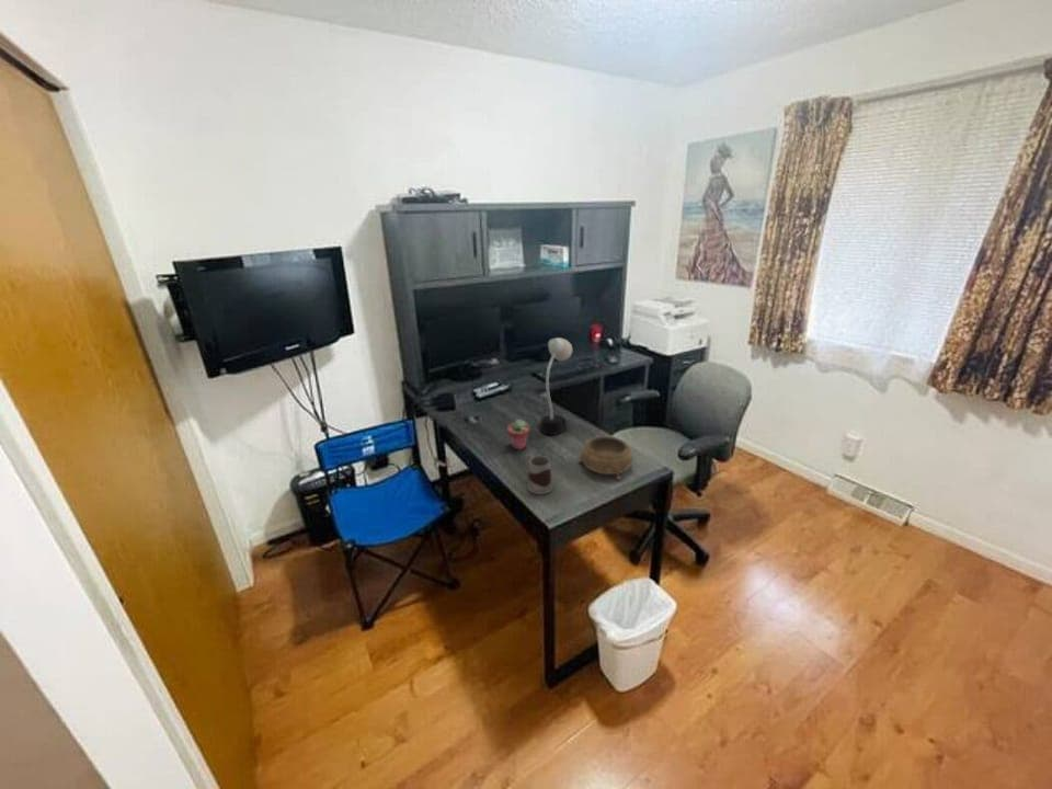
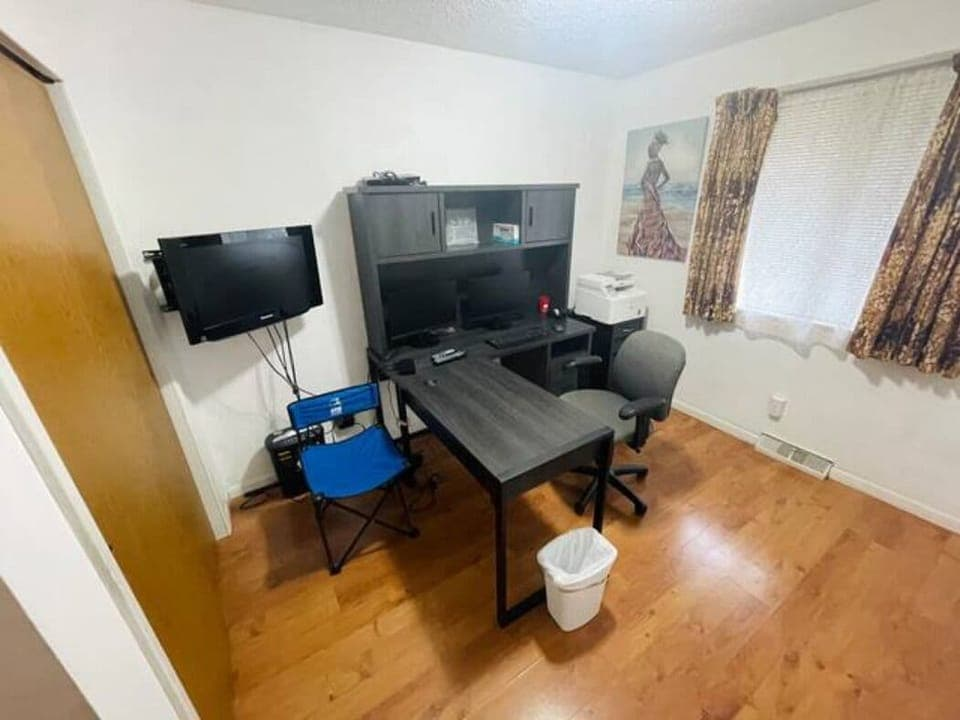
- decorative bowl [576,435,633,481]
- desk lamp [539,336,573,436]
- potted succulent [506,419,530,450]
- mug [526,453,554,495]
